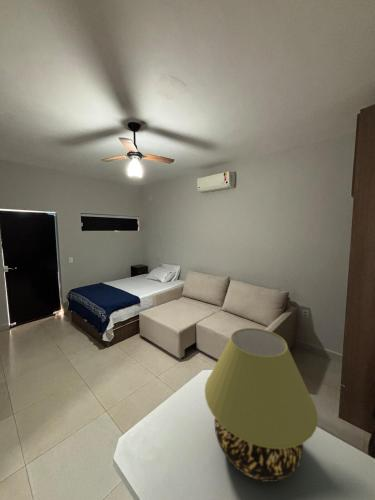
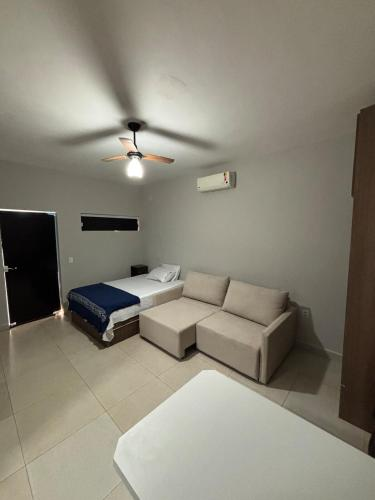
- table lamp [204,327,319,483]
